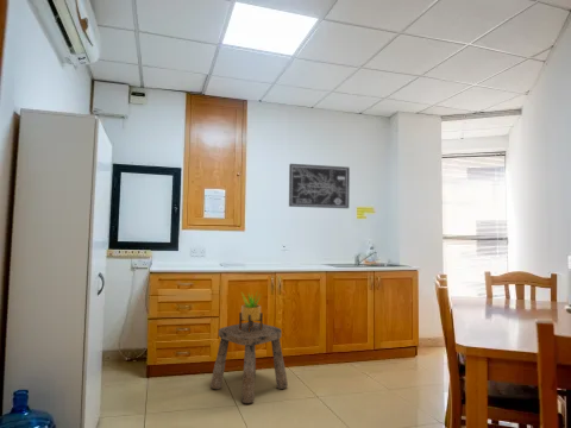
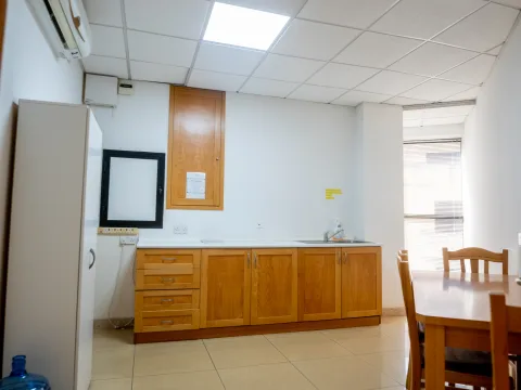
- stool [209,321,289,404]
- wall art [288,163,351,209]
- potted plant [238,291,264,332]
